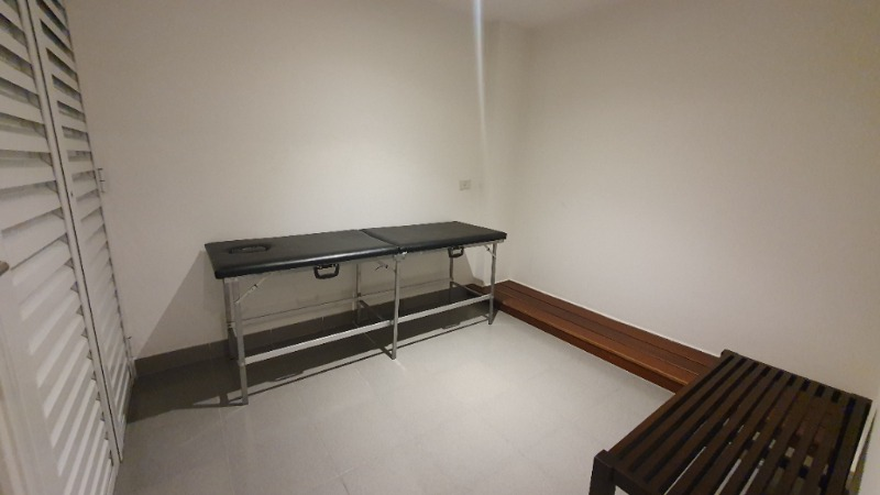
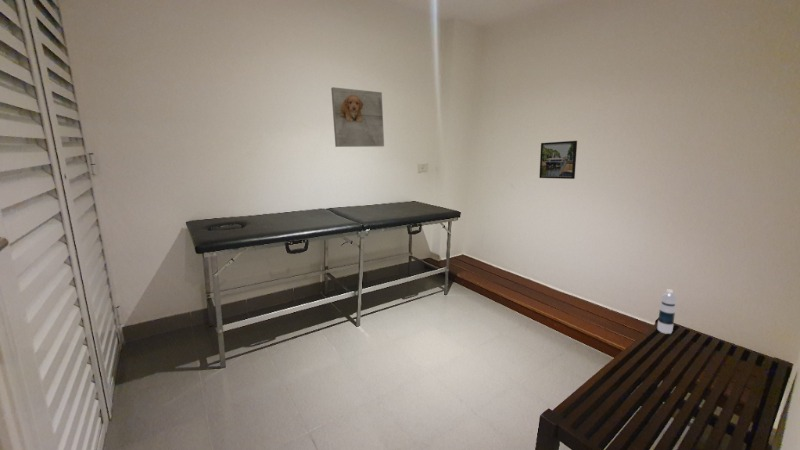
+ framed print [538,140,578,180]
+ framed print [330,86,385,148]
+ water bottle [656,288,678,335]
